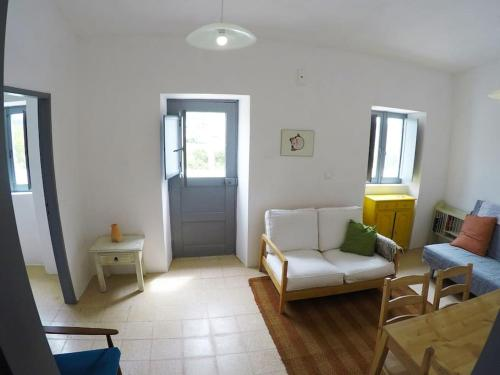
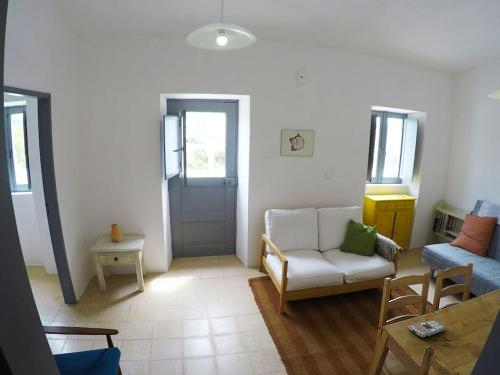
+ remote control [407,319,446,339]
